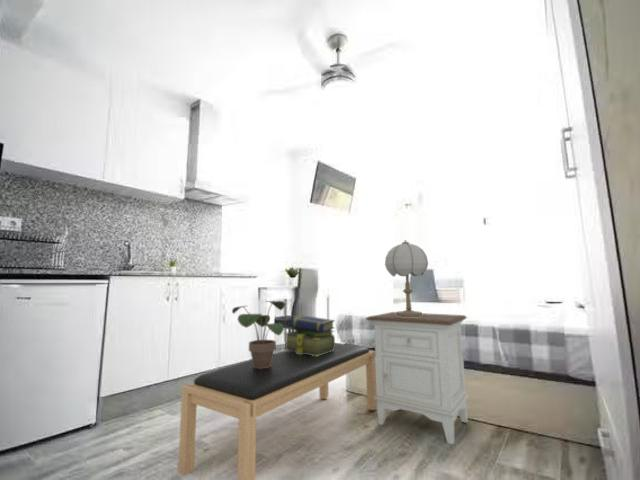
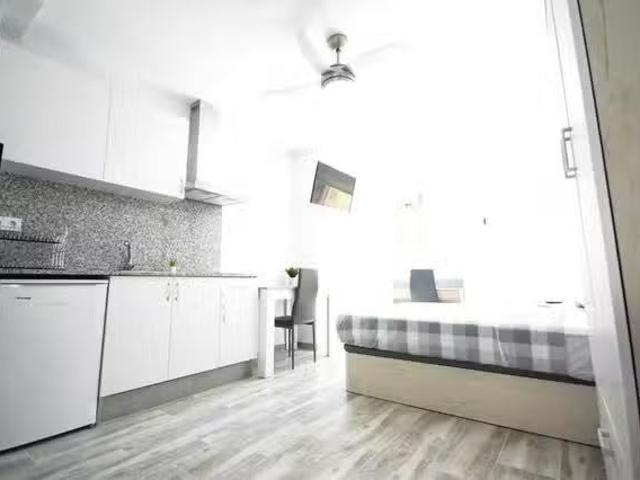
- stack of books [283,315,336,356]
- bench [177,342,377,480]
- potted plant [231,299,286,369]
- table lamp [384,239,429,317]
- nightstand [365,311,469,445]
